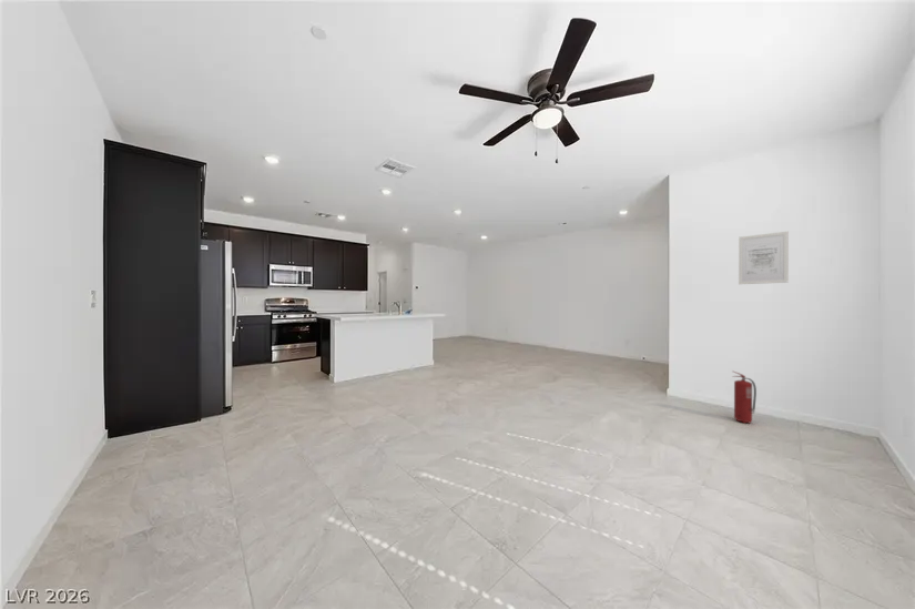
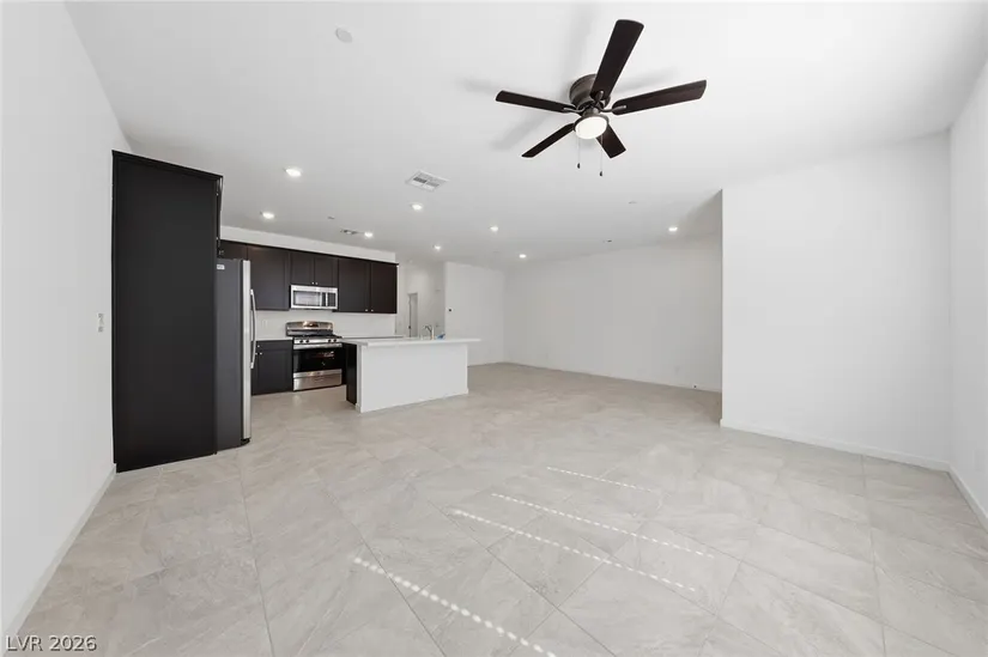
- fire extinguisher [731,369,758,424]
- wall art [738,230,790,285]
